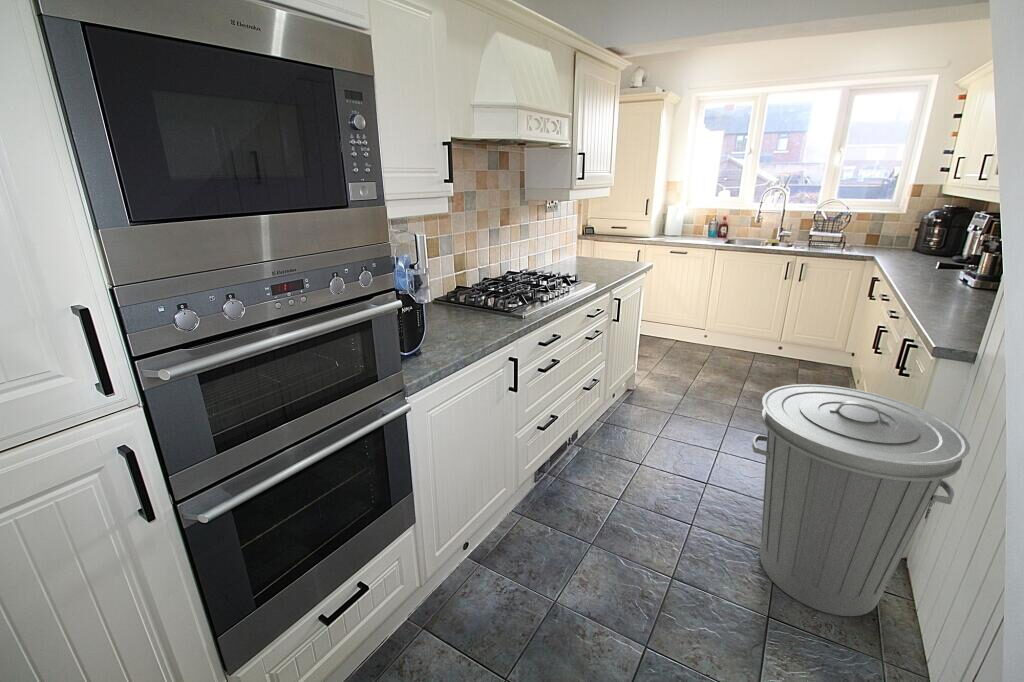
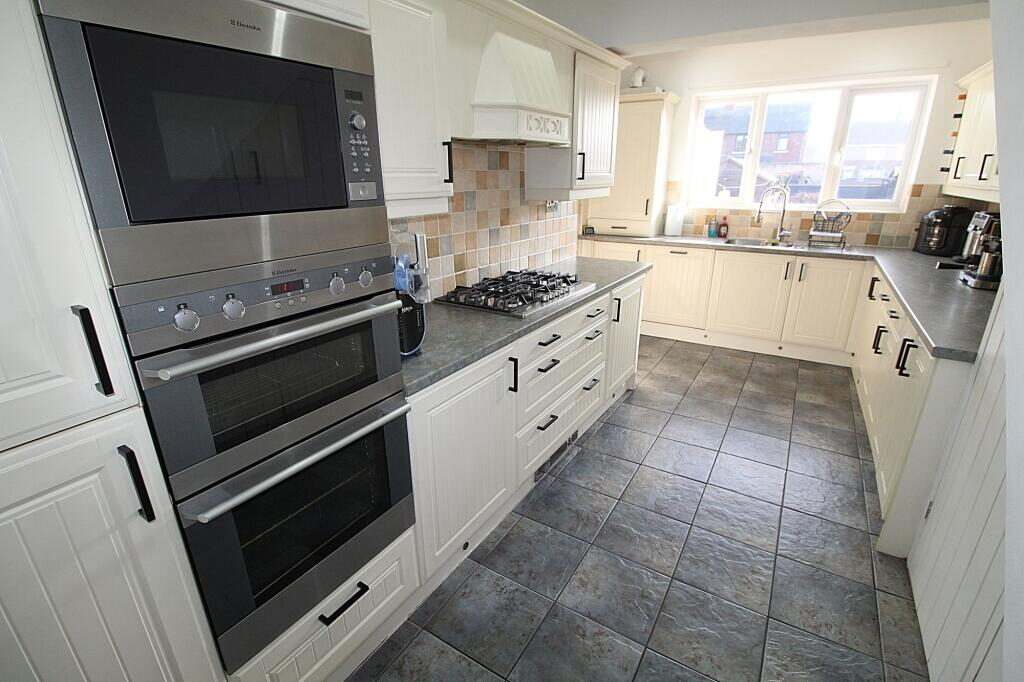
- trash can [751,383,971,617]
